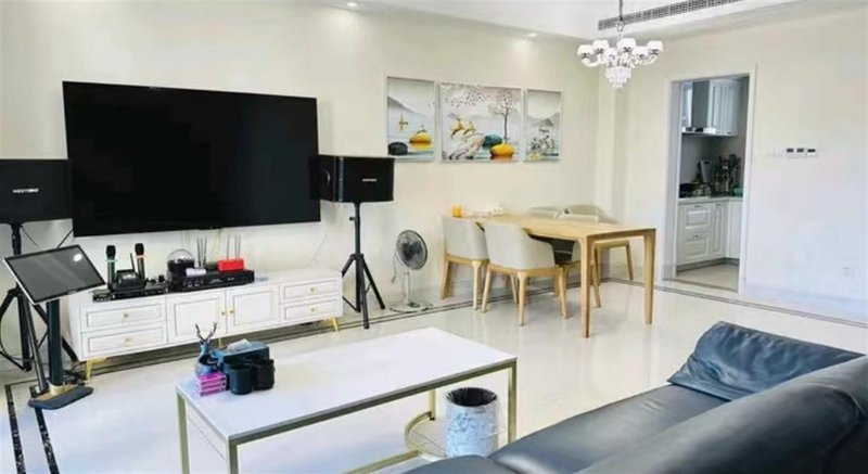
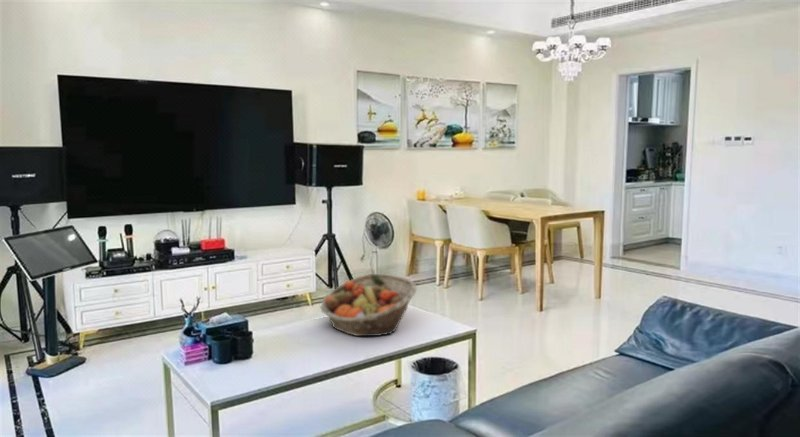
+ fruit basket [319,273,418,337]
